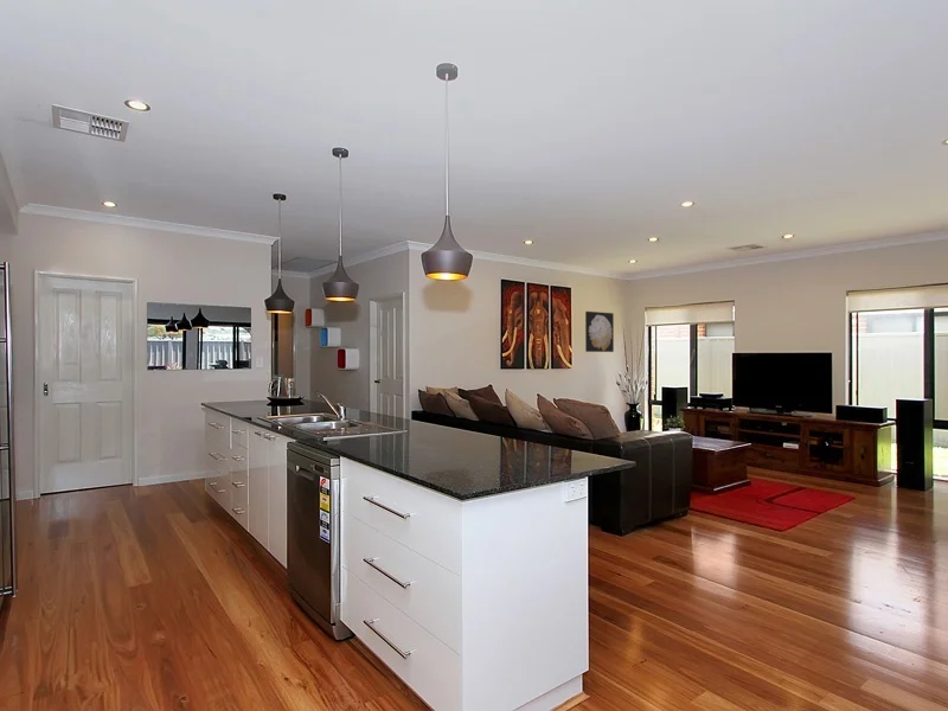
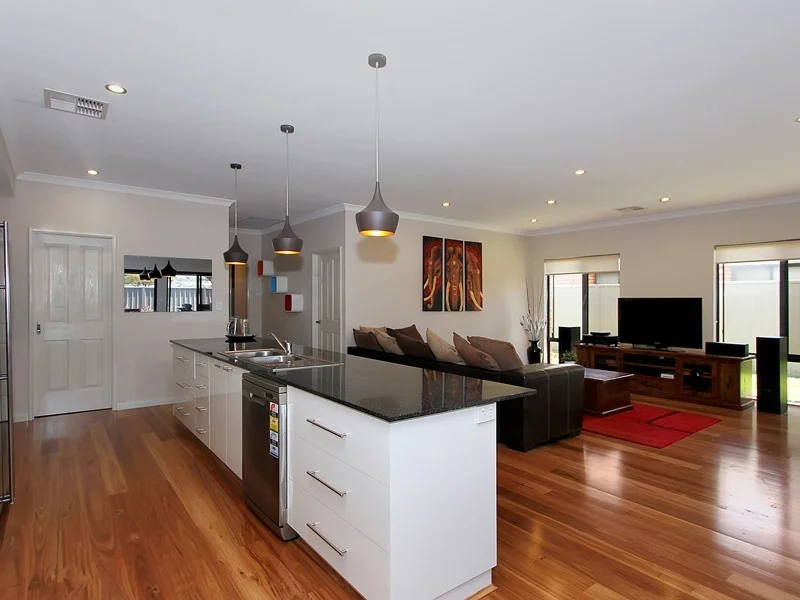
- wall art [584,310,615,353]
